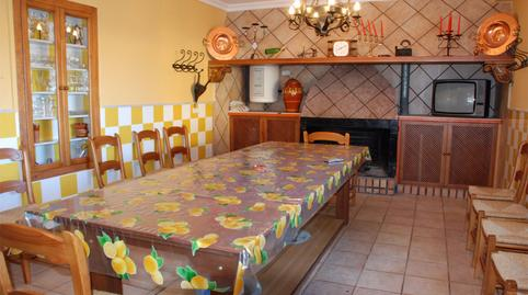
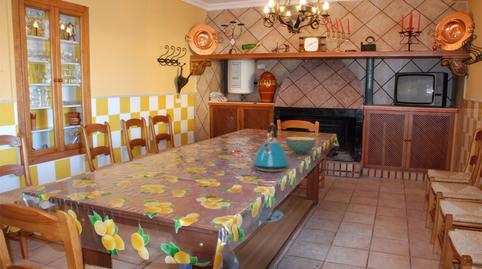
+ cereal bowl [285,136,317,155]
+ kettle [252,122,290,173]
